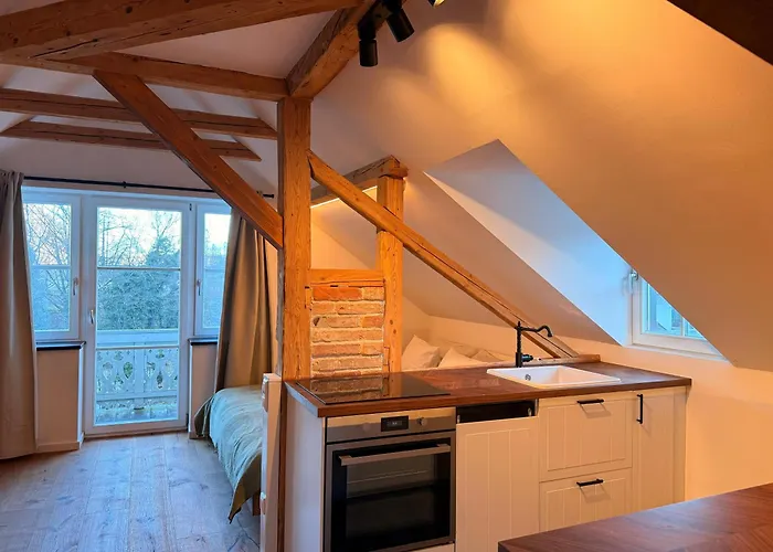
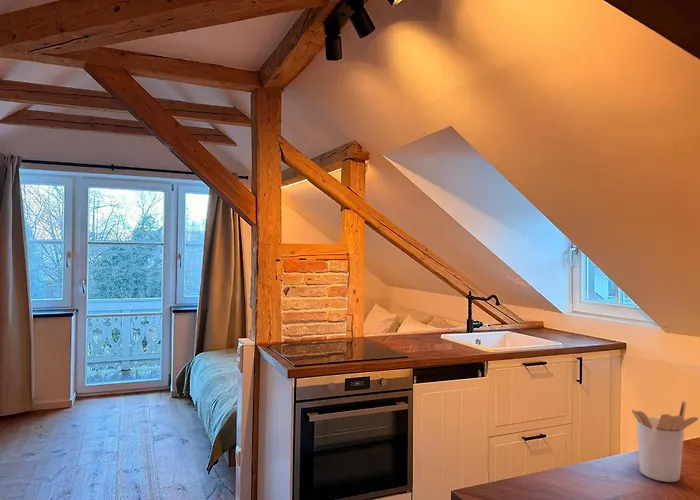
+ utensil holder [631,400,699,483]
